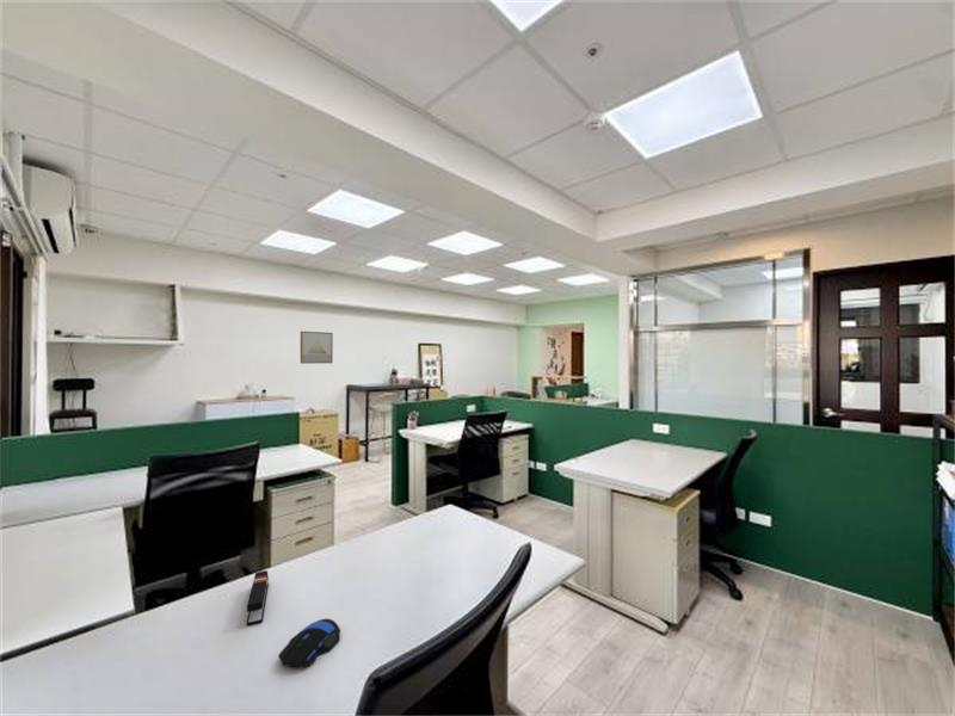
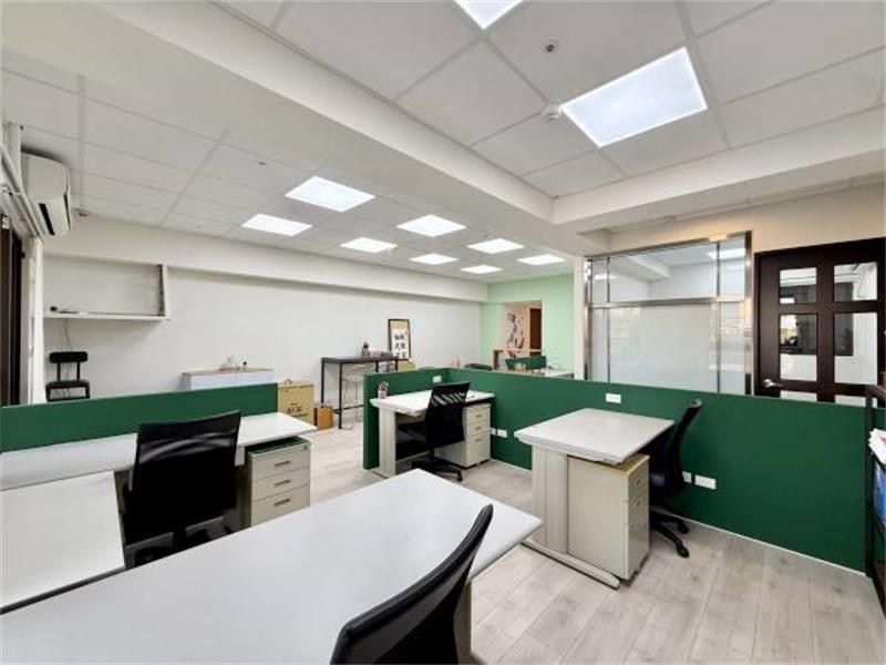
- wall art [300,331,334,365]
- stapler [246,569,270,626]
- computer mouse [277,617,341,668]
